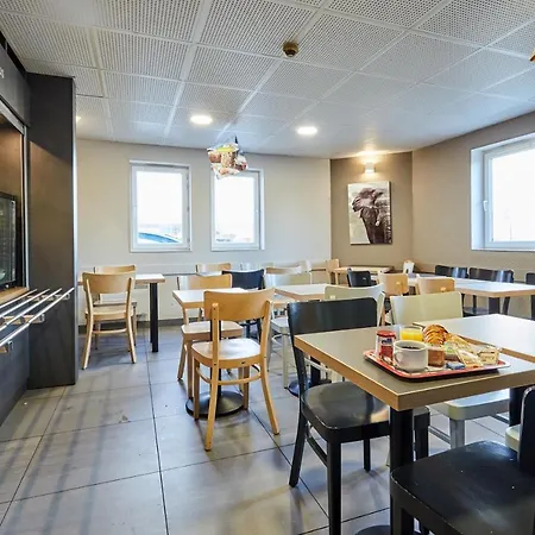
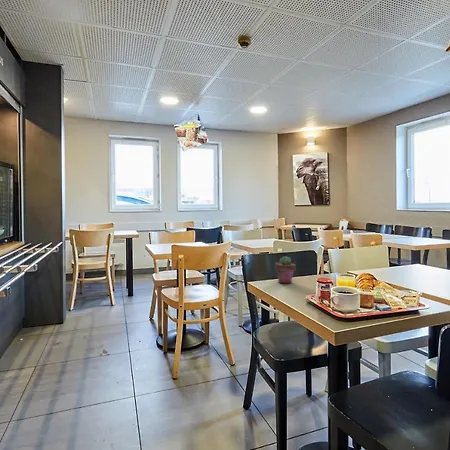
+ potted succulent [275,255,297,284]
